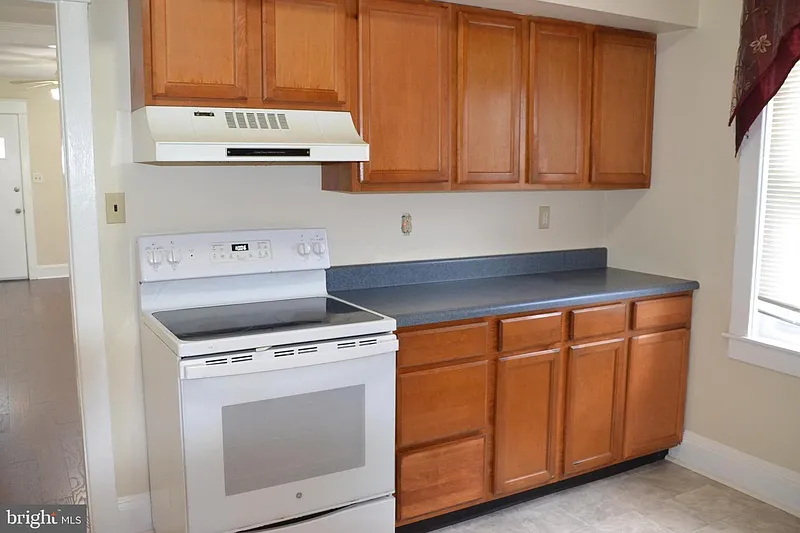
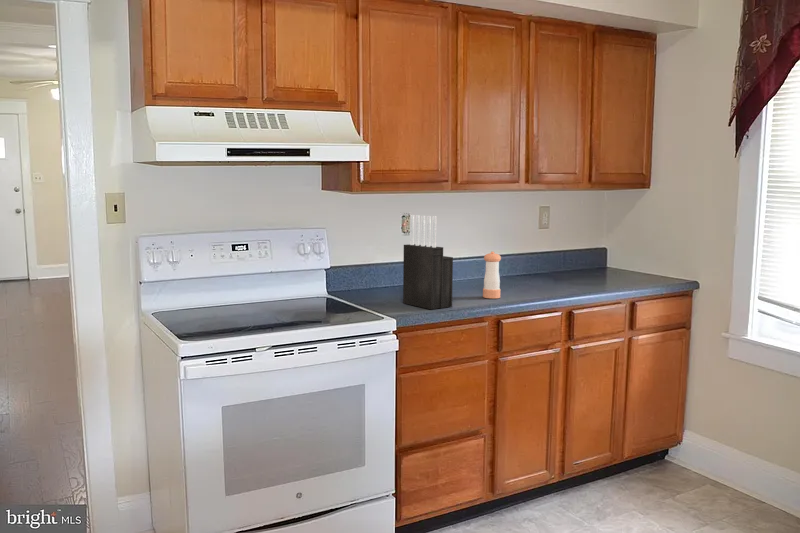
+ pepper shaker [482,251,502,299]
+ knife block [402,214,454,310]
